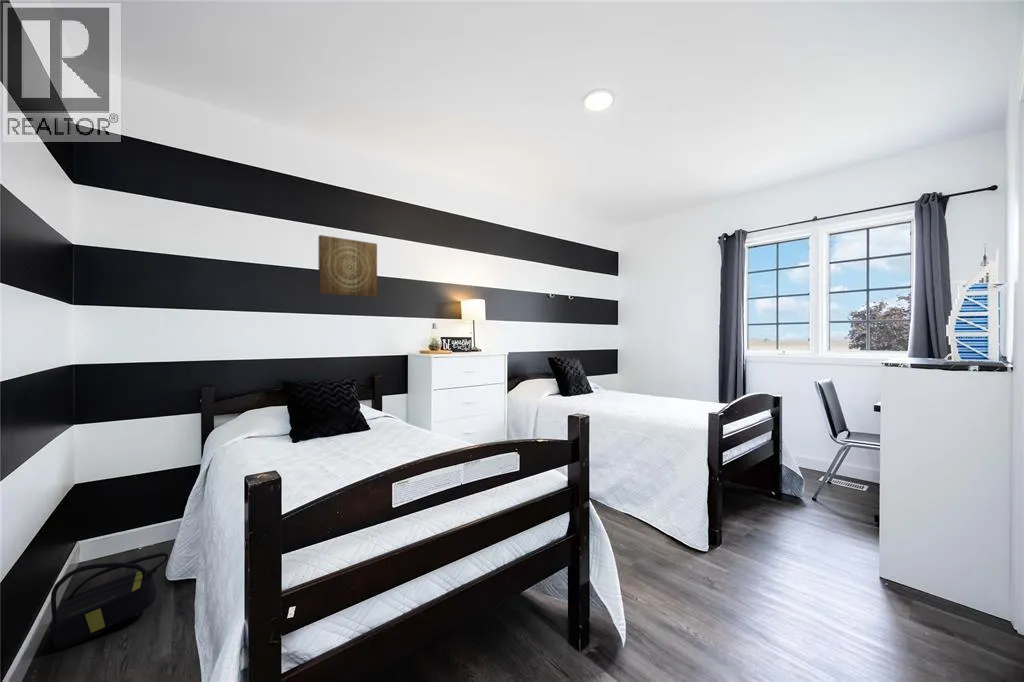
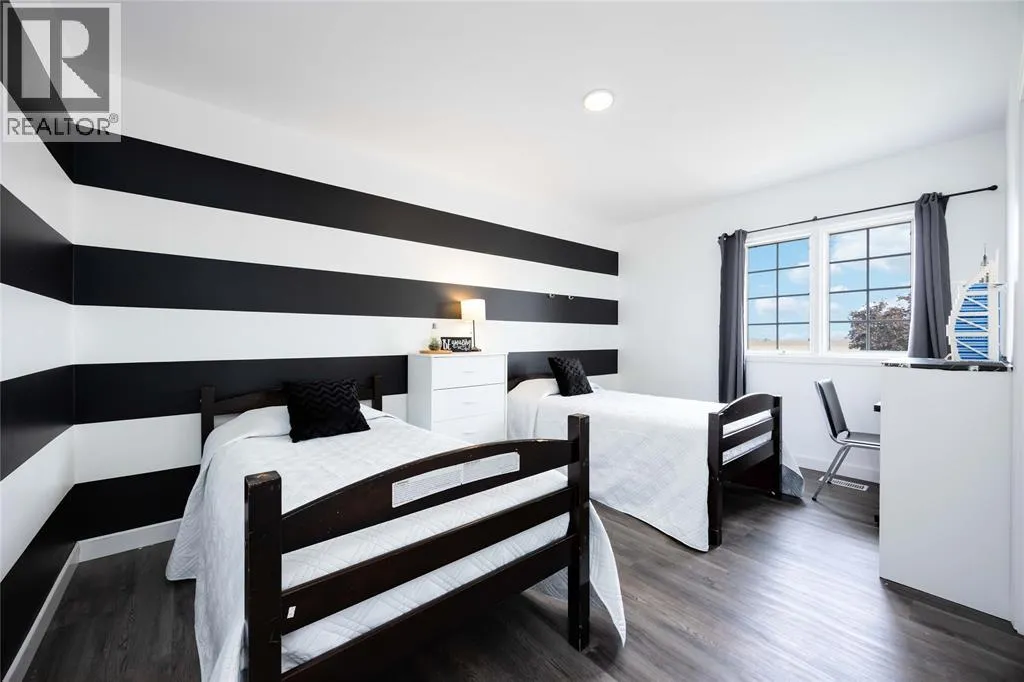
- backpack [49,552,169,651]
- wall art [317,234,378,298]
